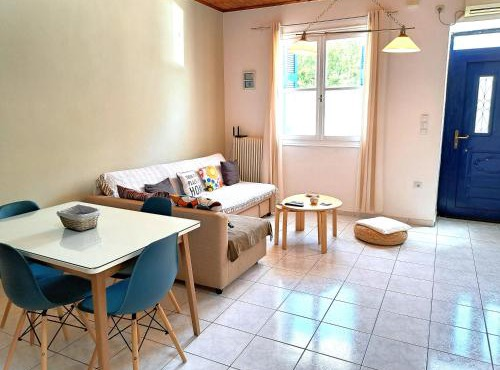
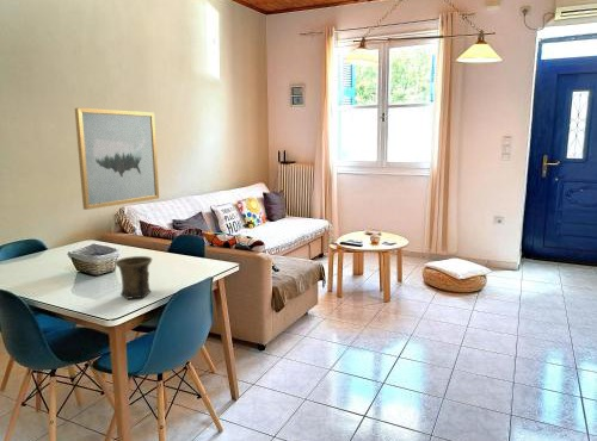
+ wall art [74,107,160,211]
+ mug [113,255,153,300]
